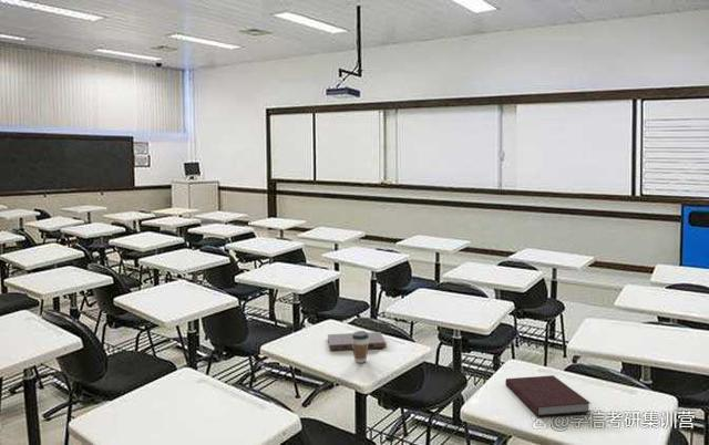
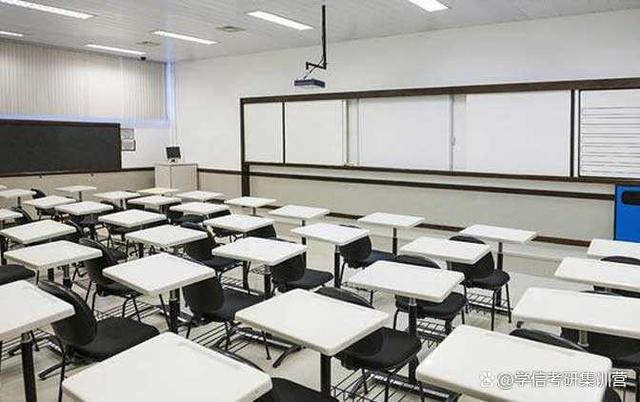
- coffee cup [351,330,369,364]
- notebook [504,374,592,417]
- book [327,331,388,351]
